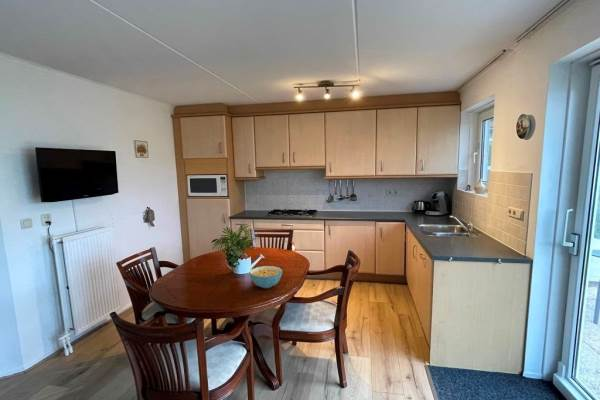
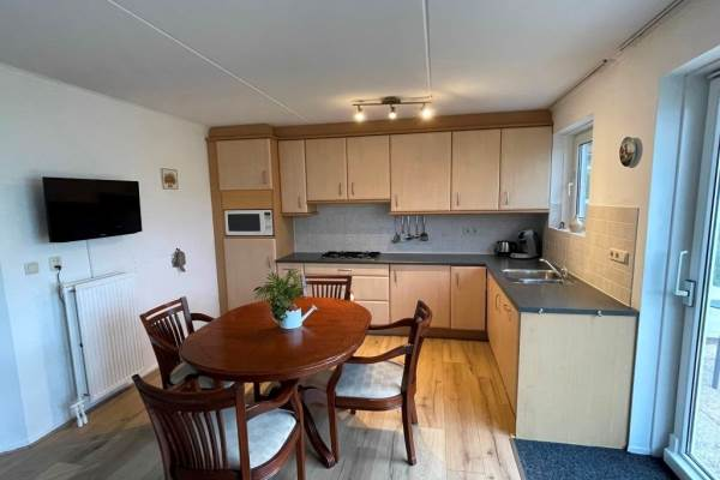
- cereal bowl [249,265,283,289]
